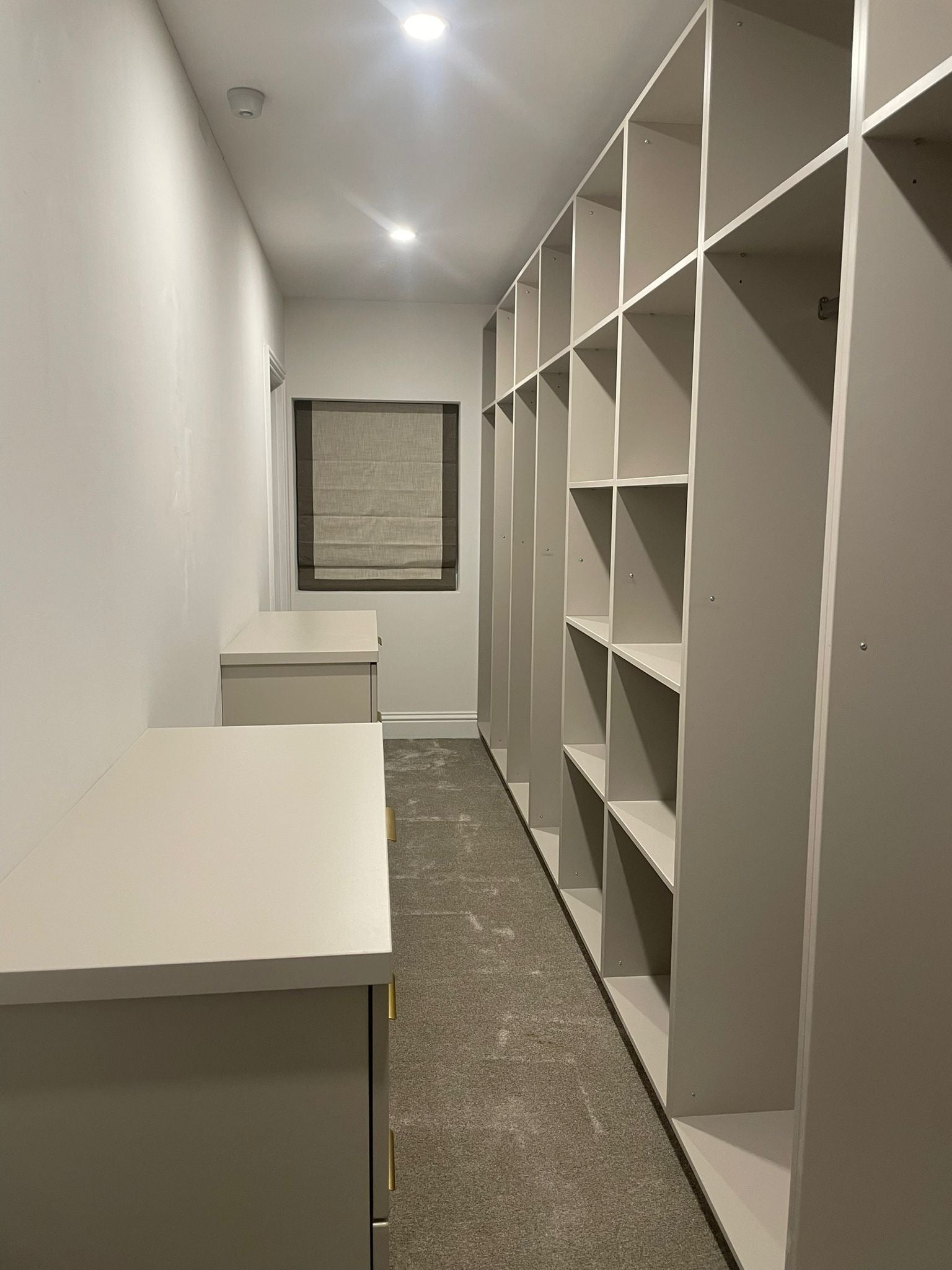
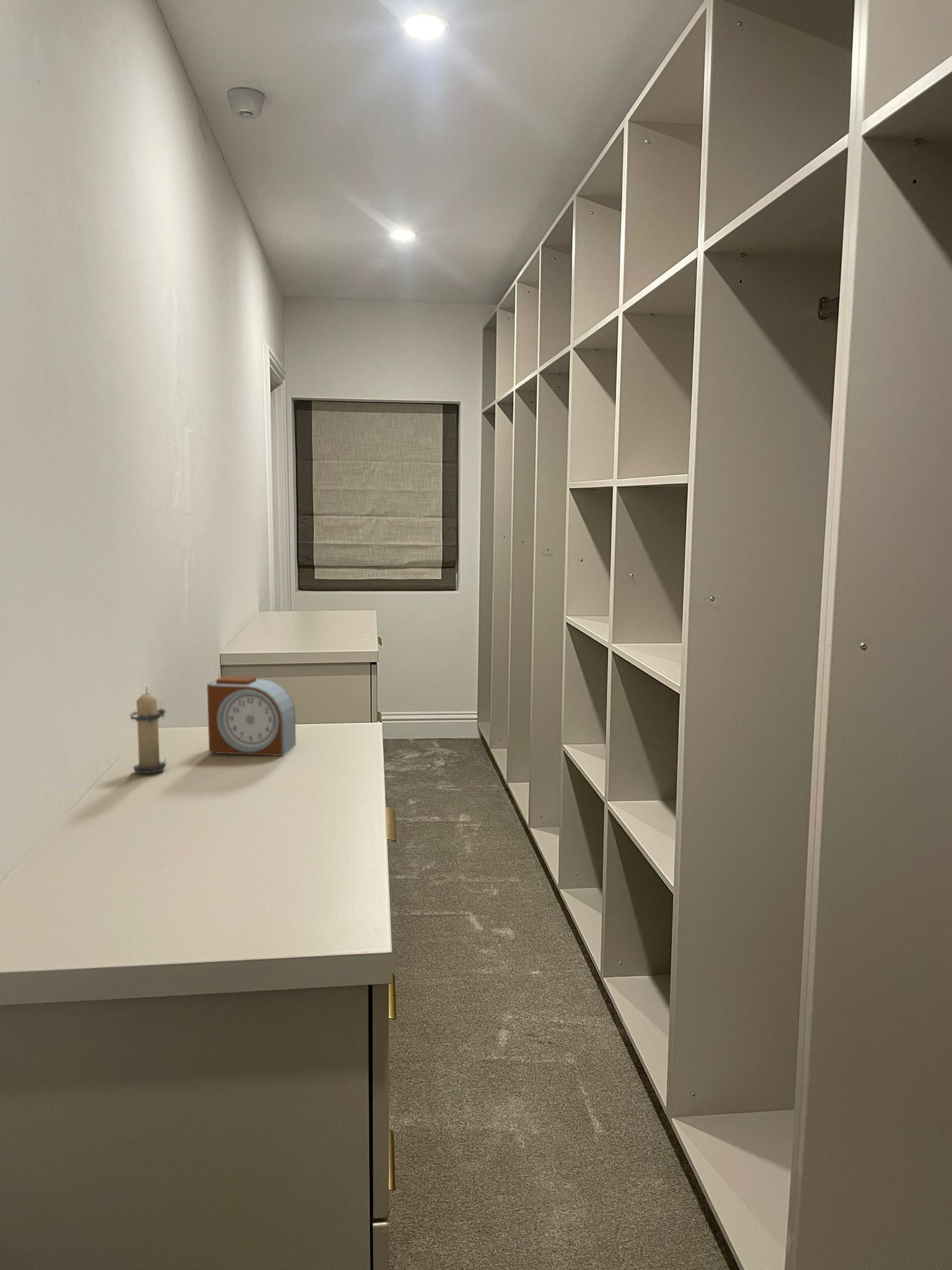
+ alarm clock [206,675,296,757]
+ candle [128,686,169,774]
